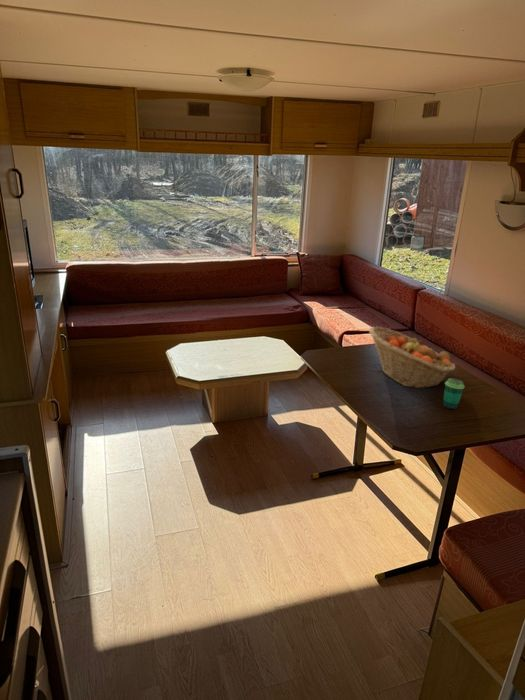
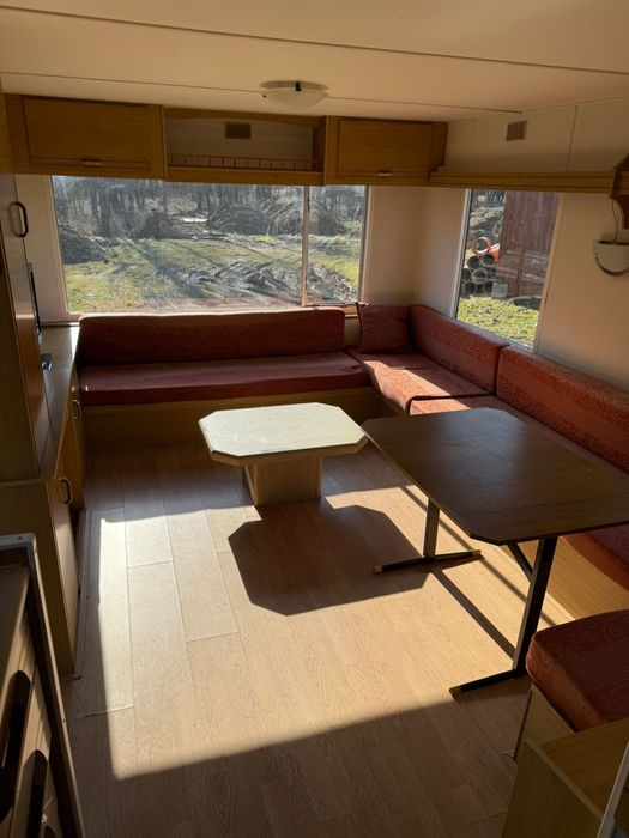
- fruit basket [368,326,457,389]
- cup [442,377,466,410]
